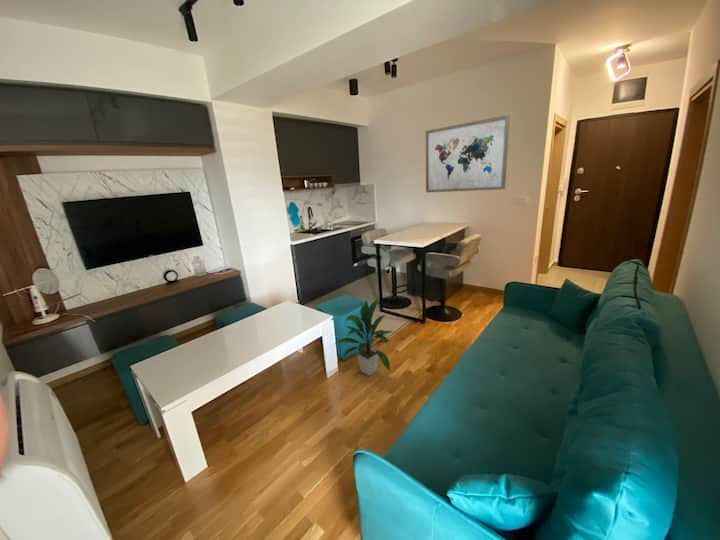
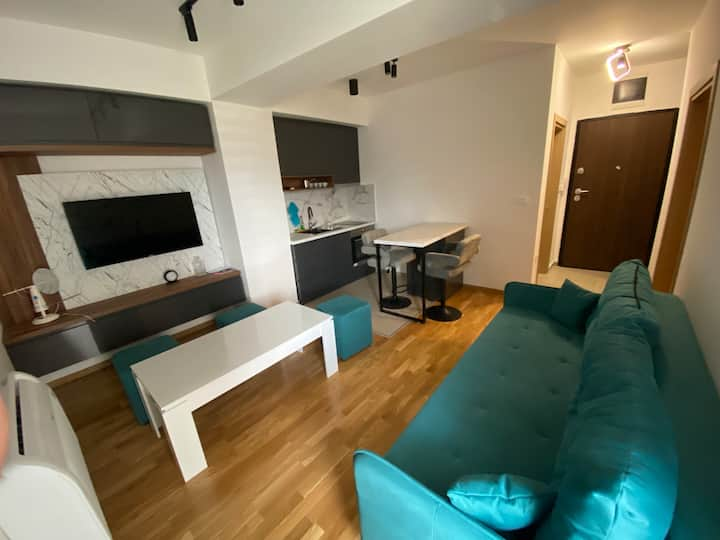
- indoor plant [334,297,395,377]
- wall art [425,114,511,193]
